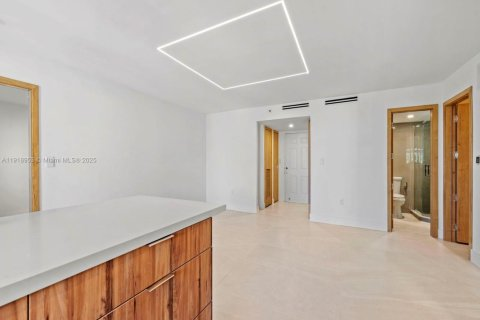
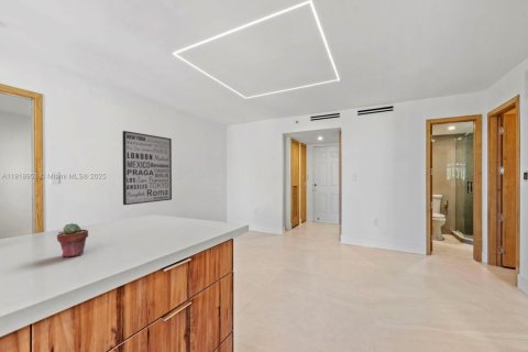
+ wall art [121,130,173,206]
+ potted succulent [56,222,89,258]
